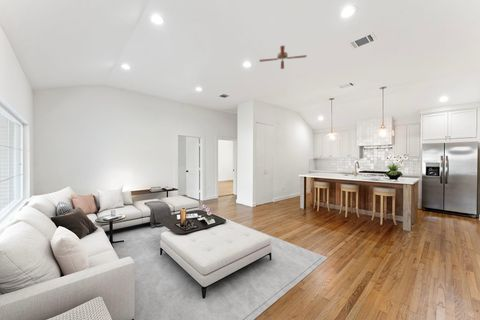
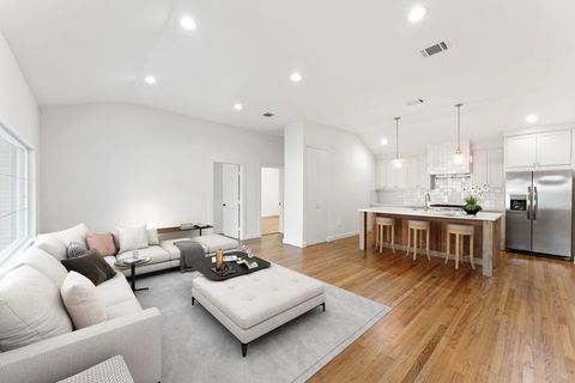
- ceiling fan [258,45,308,70]
